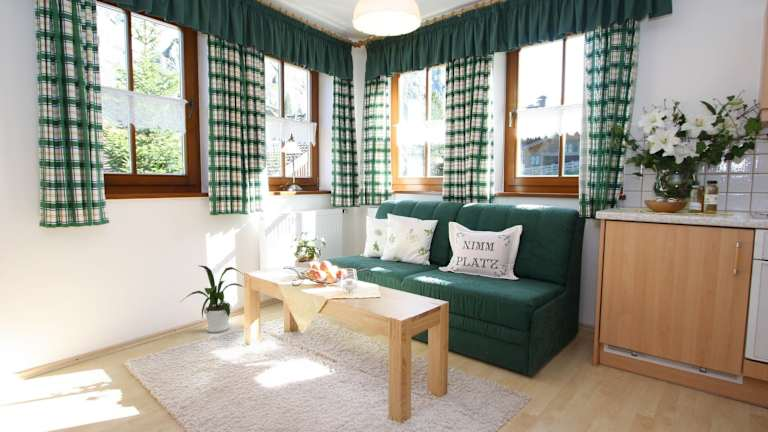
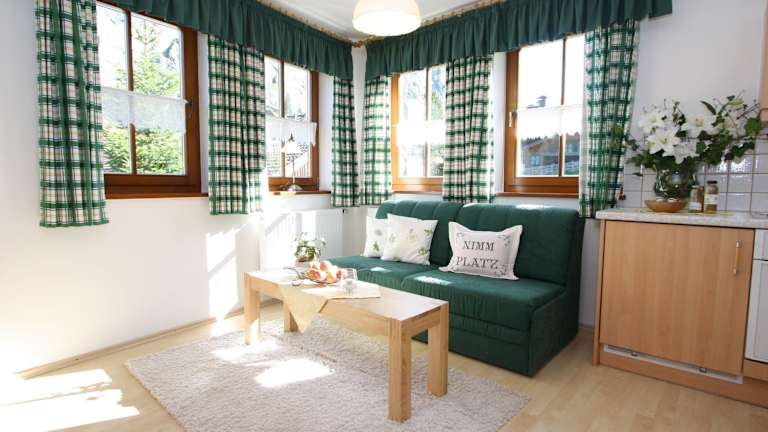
- house plant [179,265,245,334]
